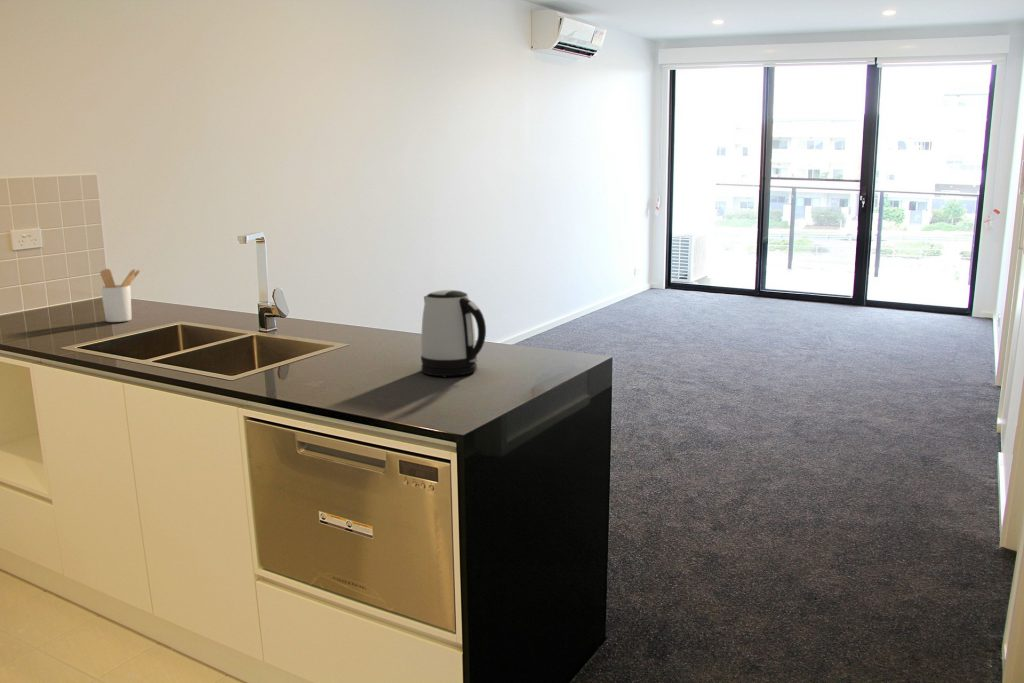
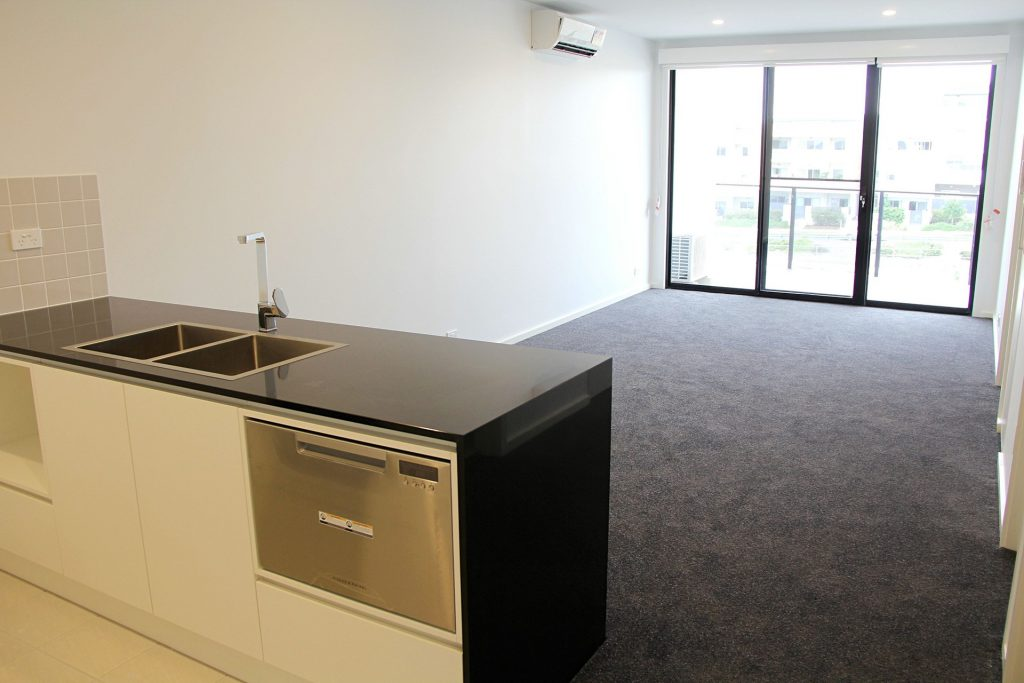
- kettle [420,289,487,377]
- utensil holder [99,268,142,323]
